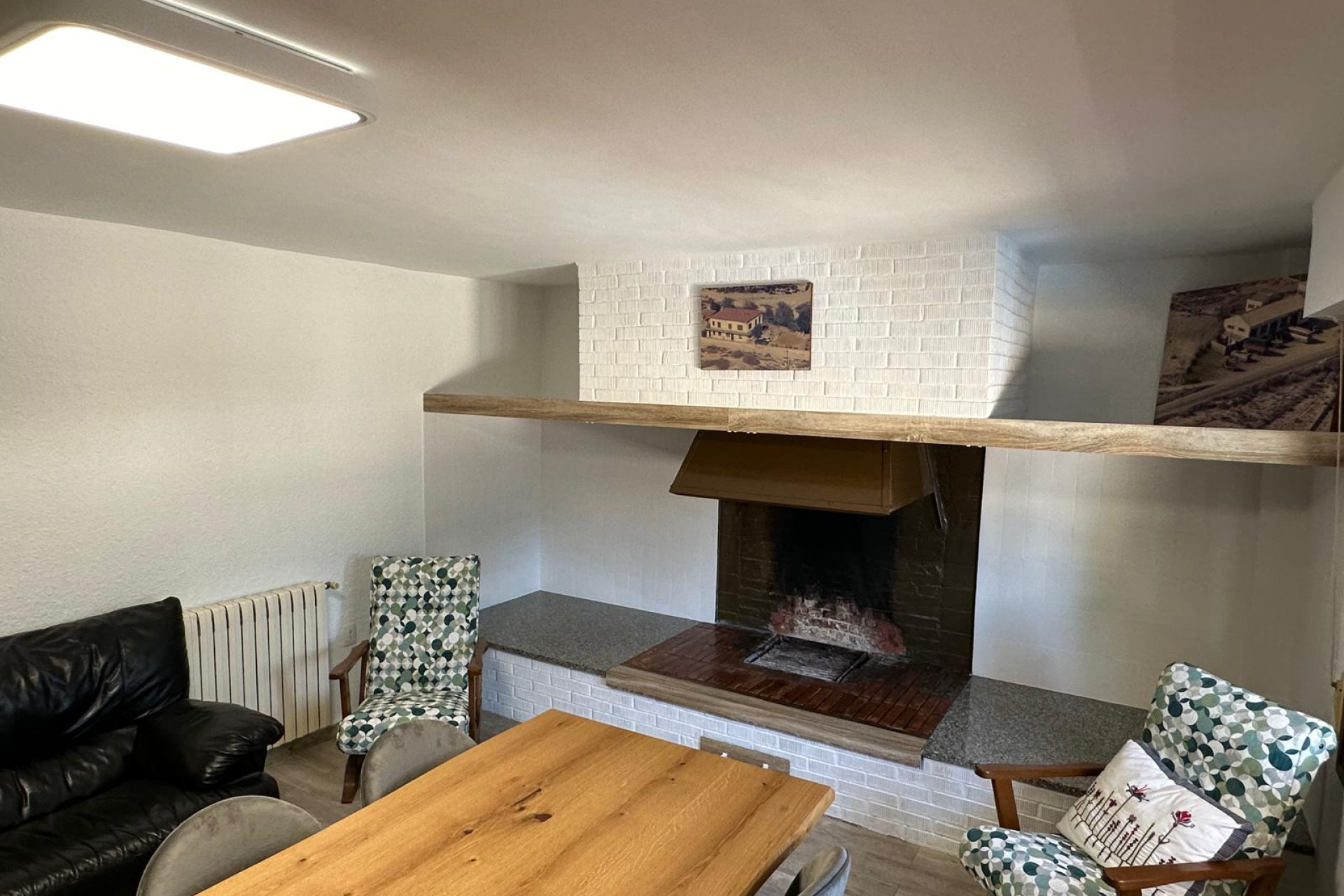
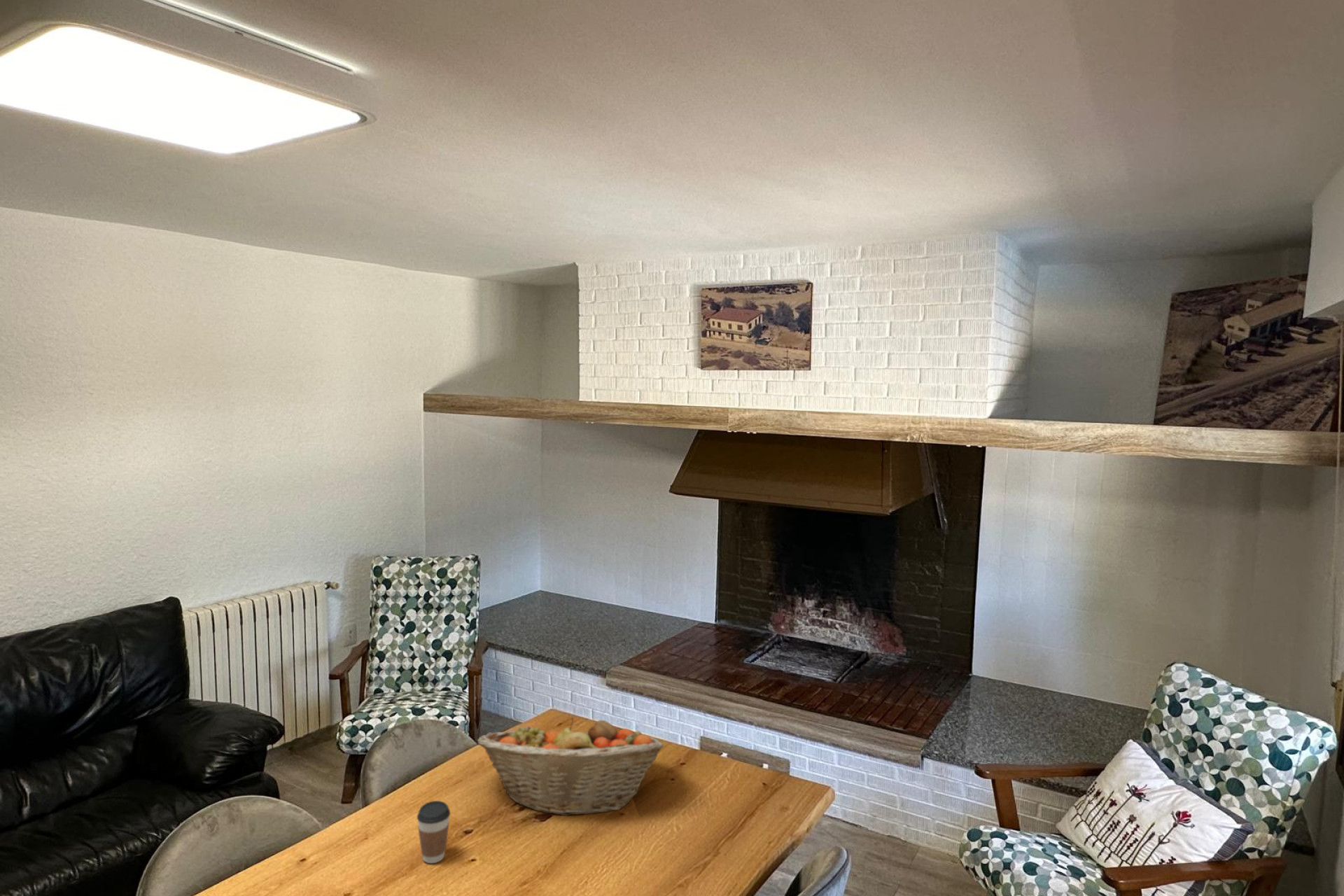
+ fruit basket [477,717,664,816]
+ coffee cup [416,800,451,864]
